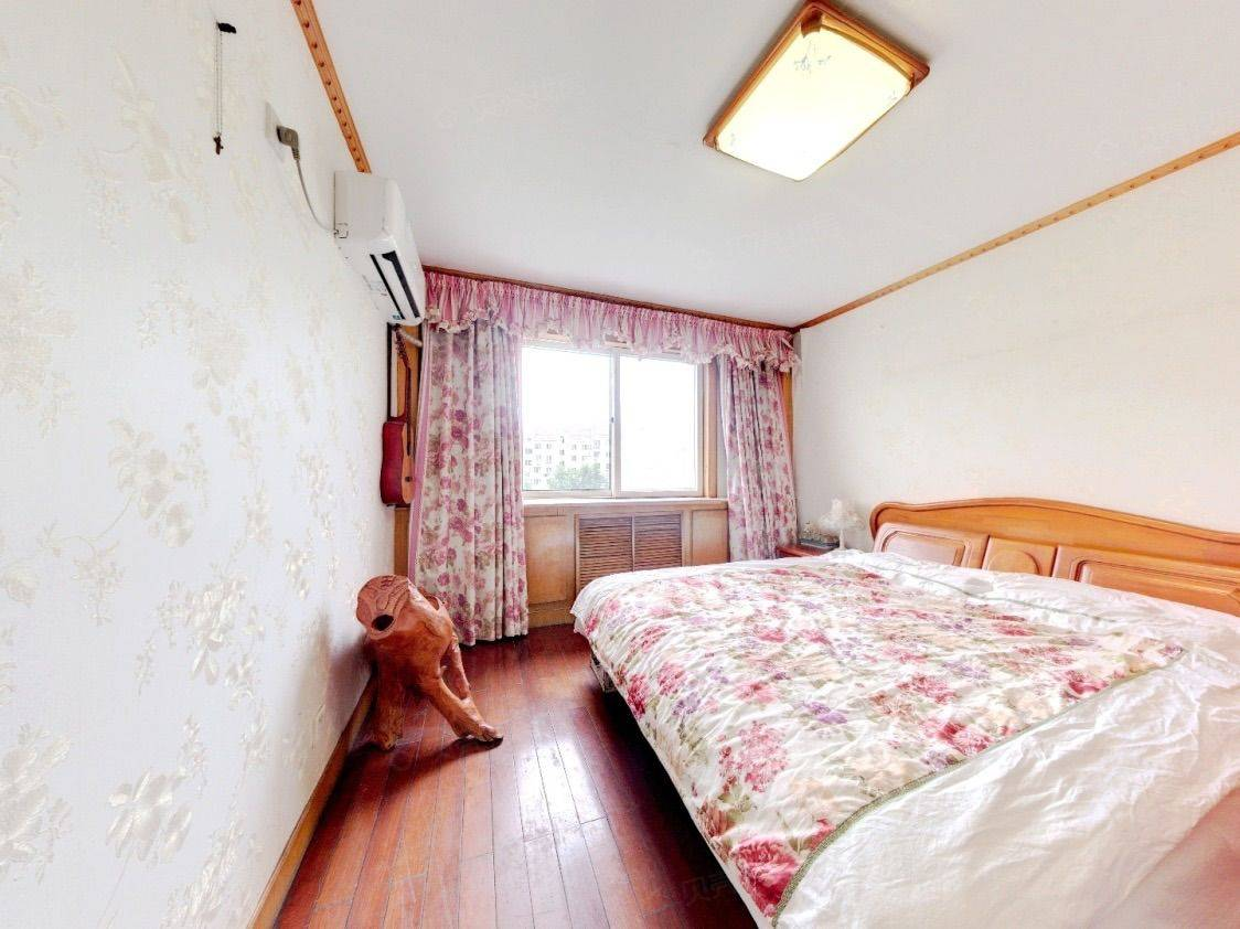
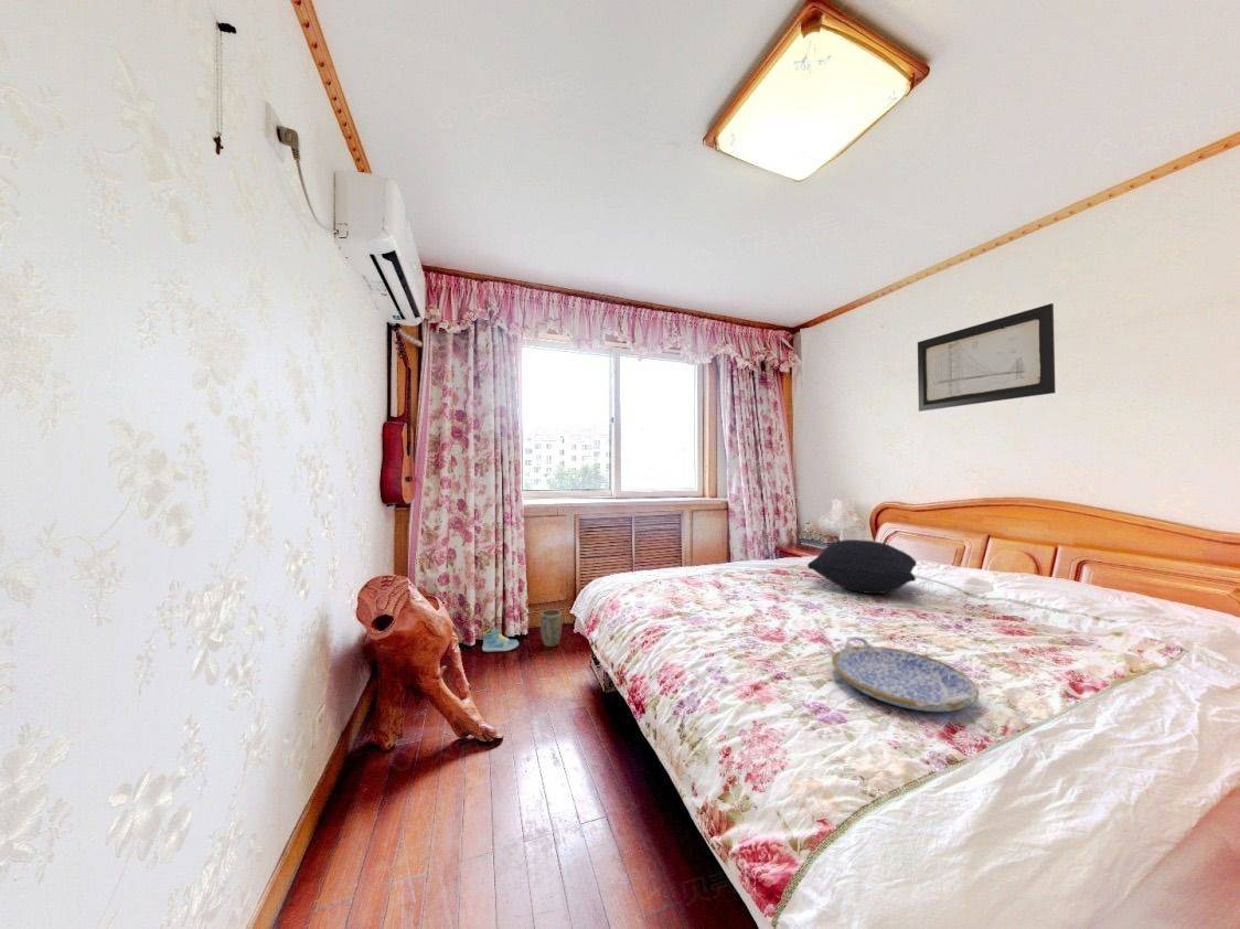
+ pillow [806,538,918,595]
+ serving tray [831,636,980,713]
+ plant pot [539,608,563,648]
+ sneaker [481,626,520,653]
+ wall art [917,302,1057,413]
